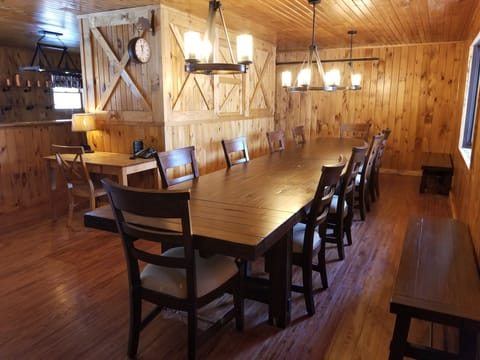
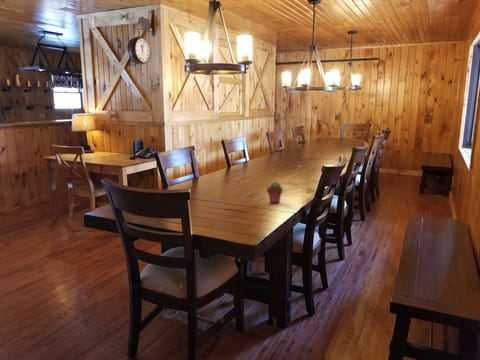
+ potted succulent [266,181,284,204]
